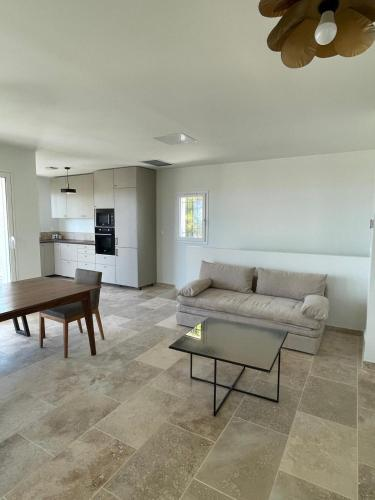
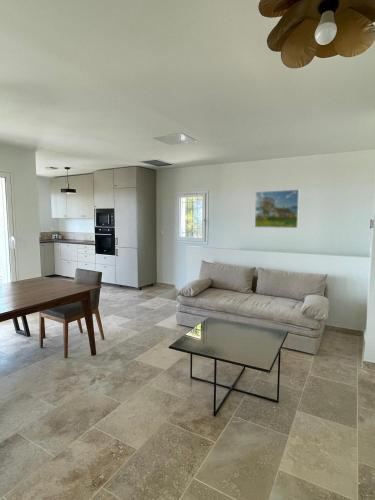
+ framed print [254,189,300,229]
